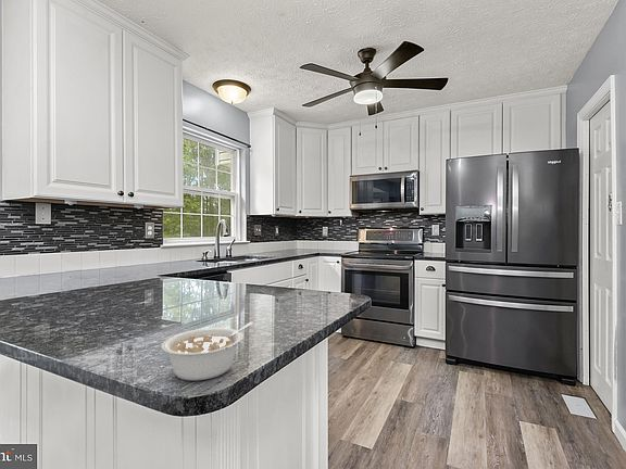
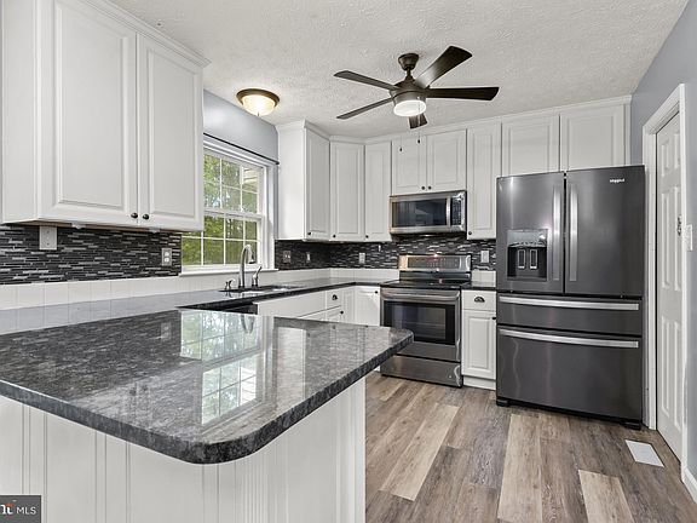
- legume [161,321,254,381]
